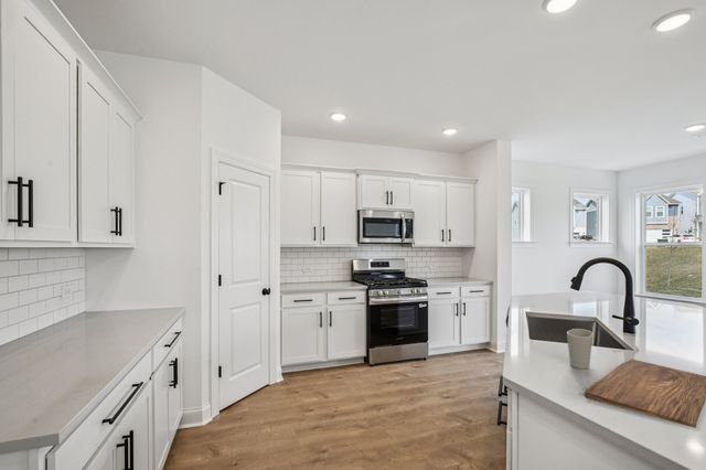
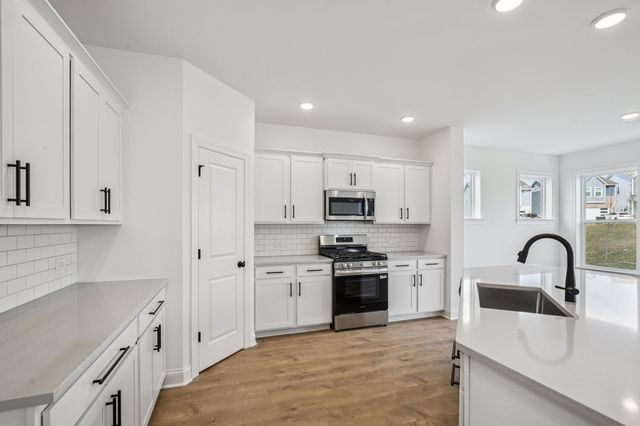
- cutting board [584,359,706,429]
- cup [566,328,593,370]
